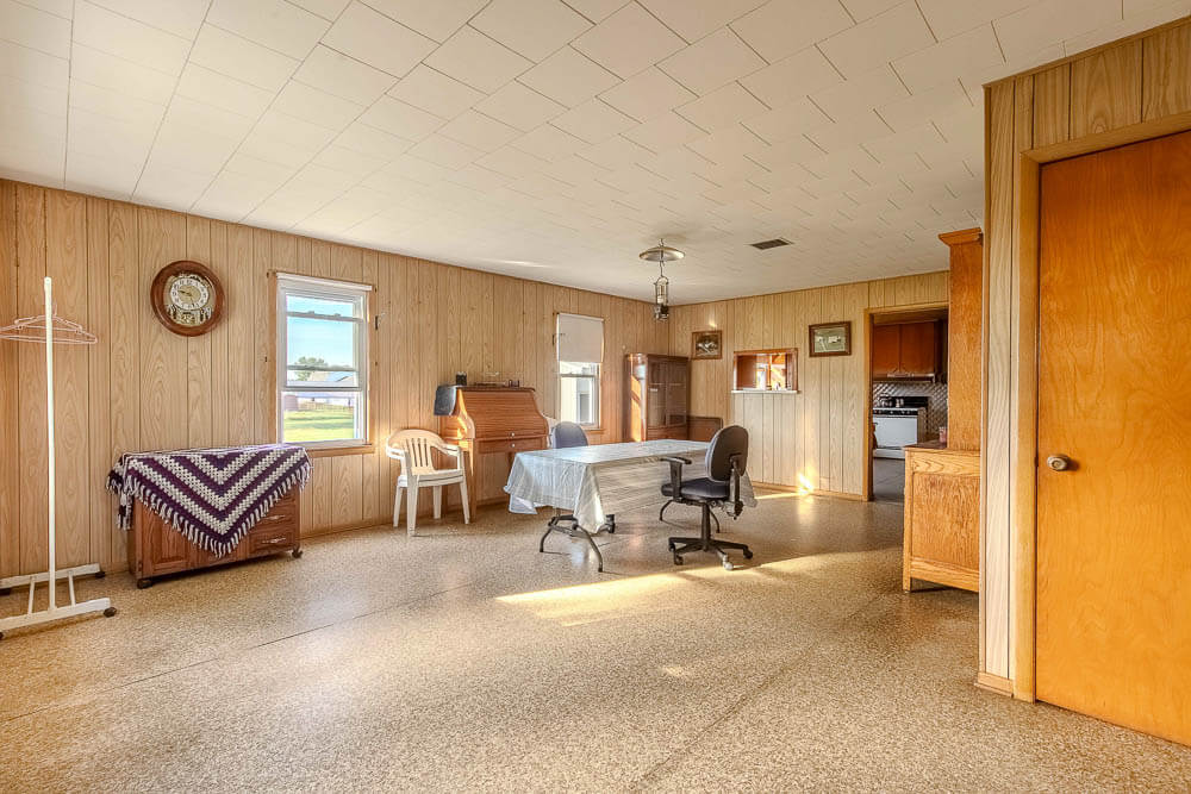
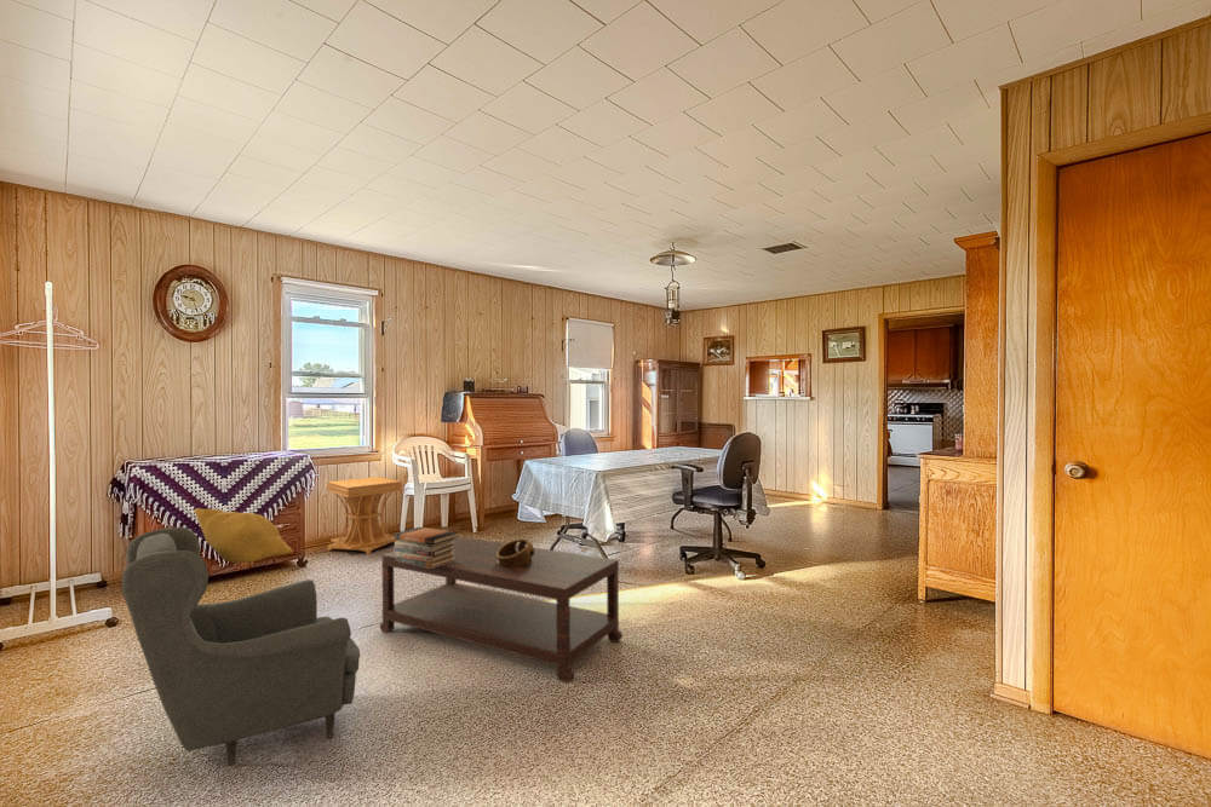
+ book stack [392,526,459,567]
+ side table [326,475,403,555]
+ armchair [121,507,361,767]
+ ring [497,537,535,567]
+ coffee table [379,535,624,684]
